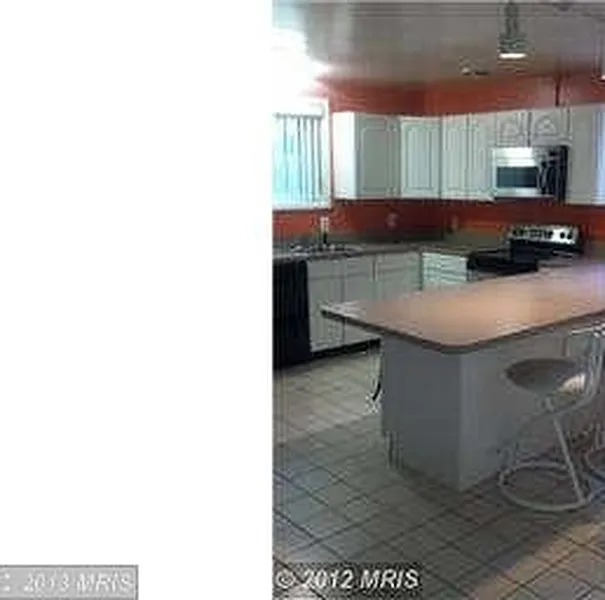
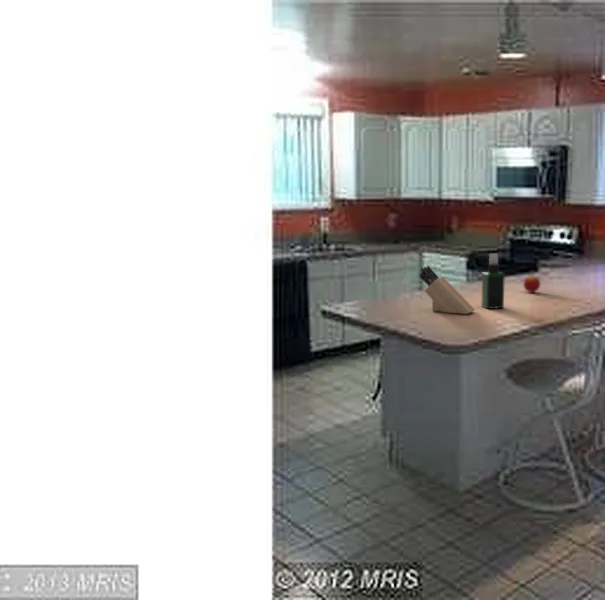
+ spray bottle [481,253,506,310]
+ knife block [418,265,476,315]
+ apple [522,272,541,293]
